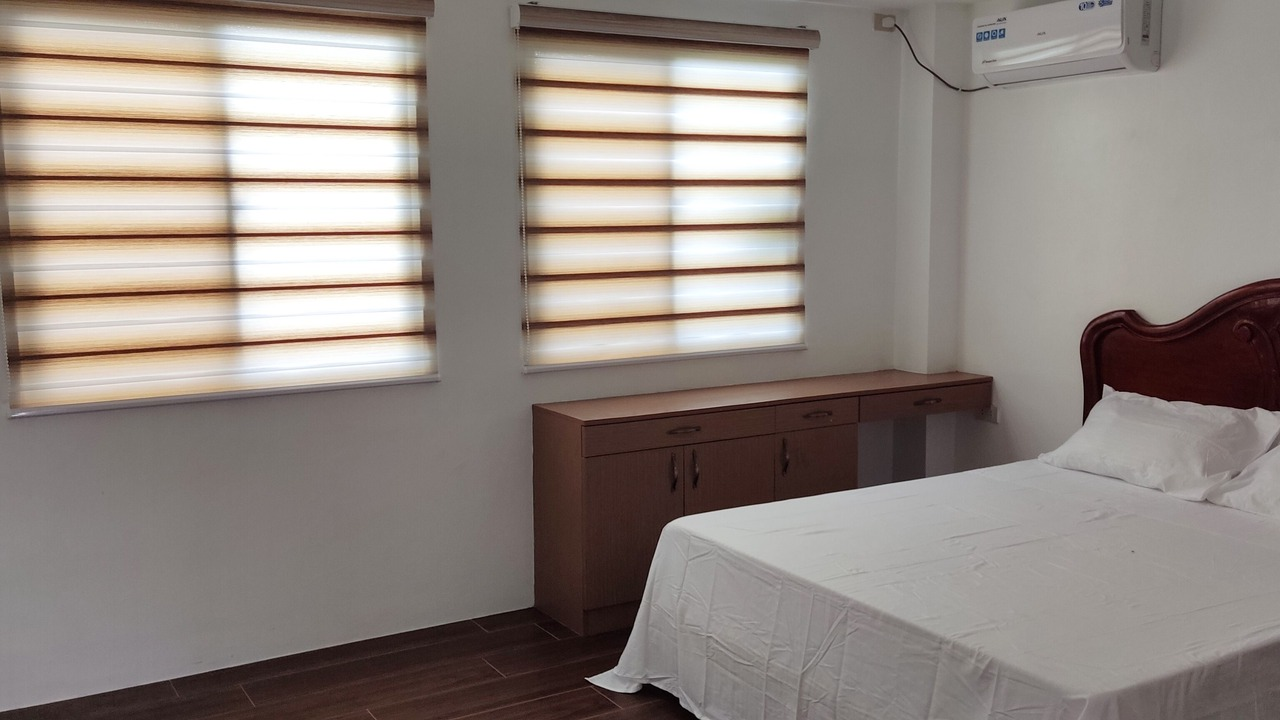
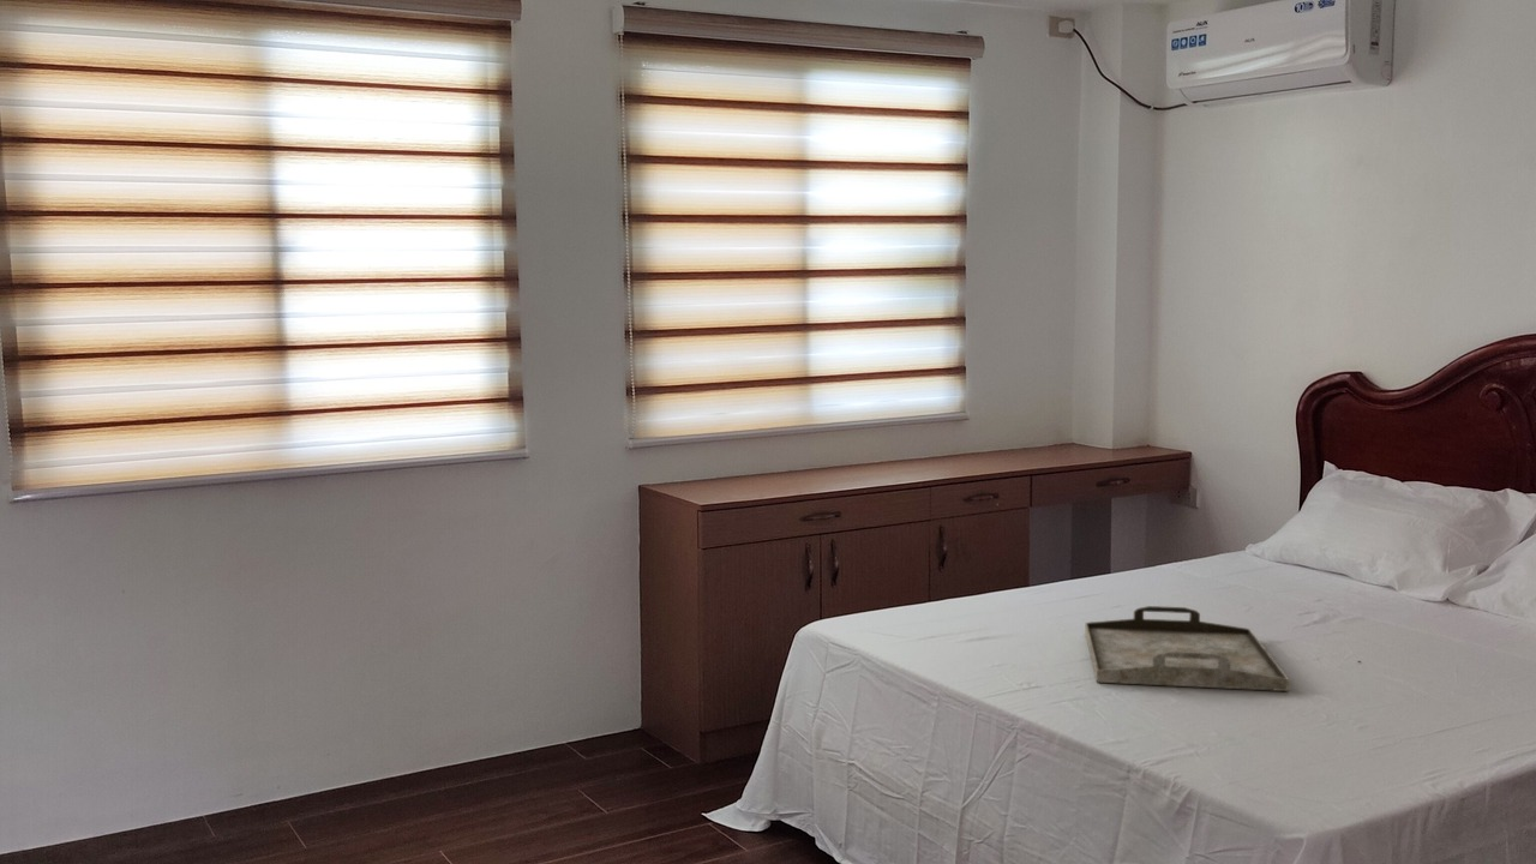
+ serving tray [1084,605,1290,692]
